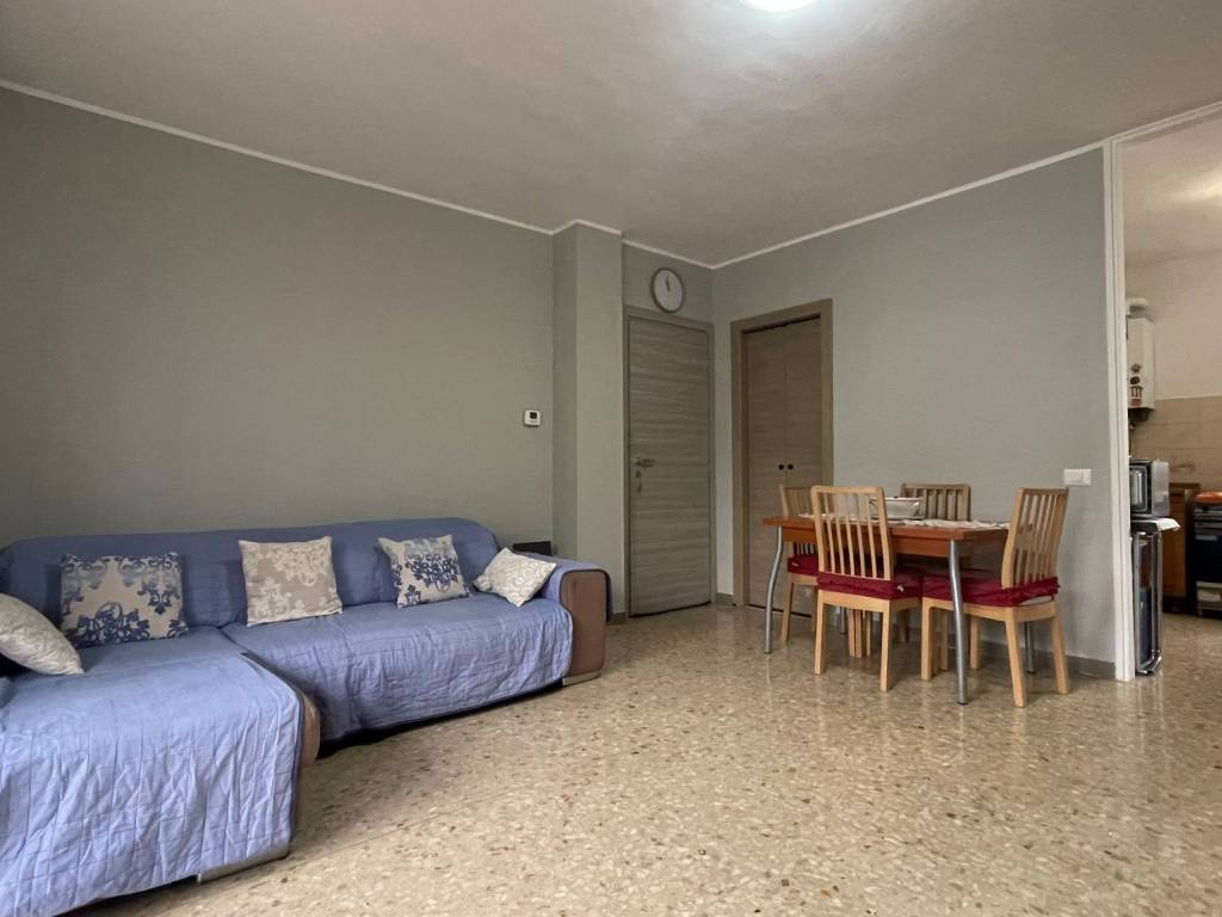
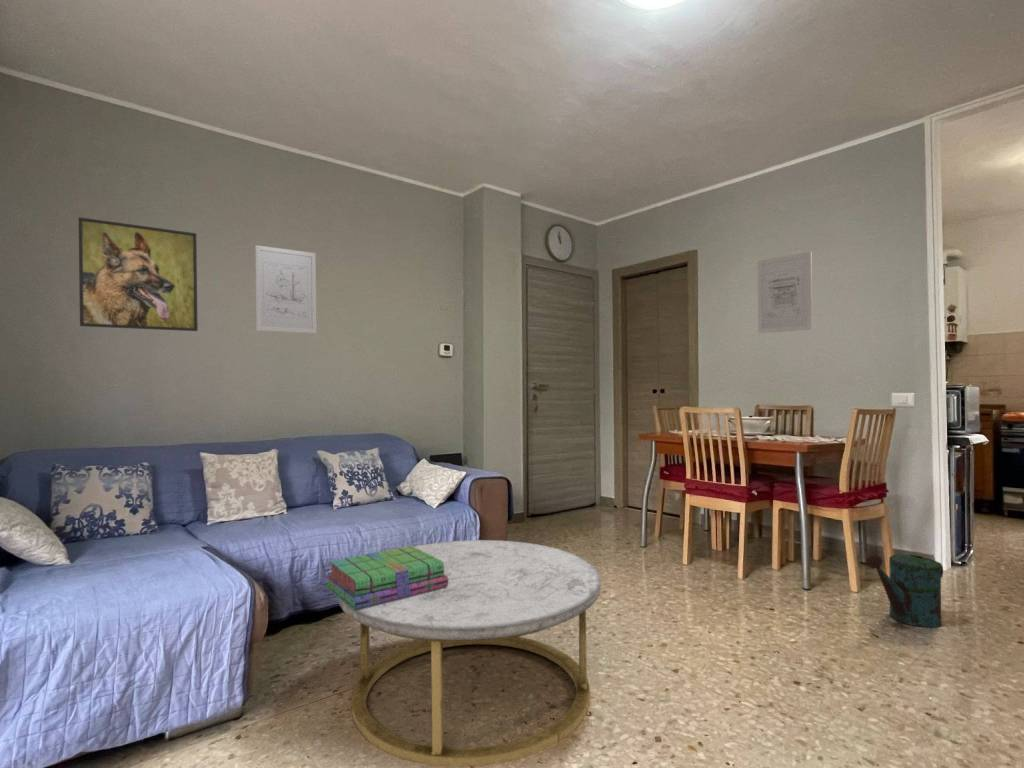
+ coffee table [337,539,602,768]
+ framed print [78,216,199,332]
+ wall art [254,244,318,334]
+ stack of books [324,545,448,610]
+ wall art [757,251,813,334]
+ watering can [865,554,944,628]
